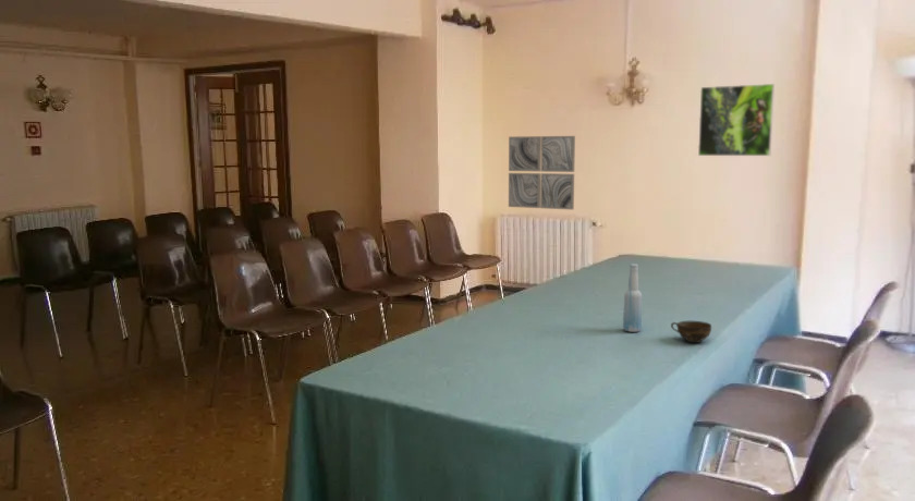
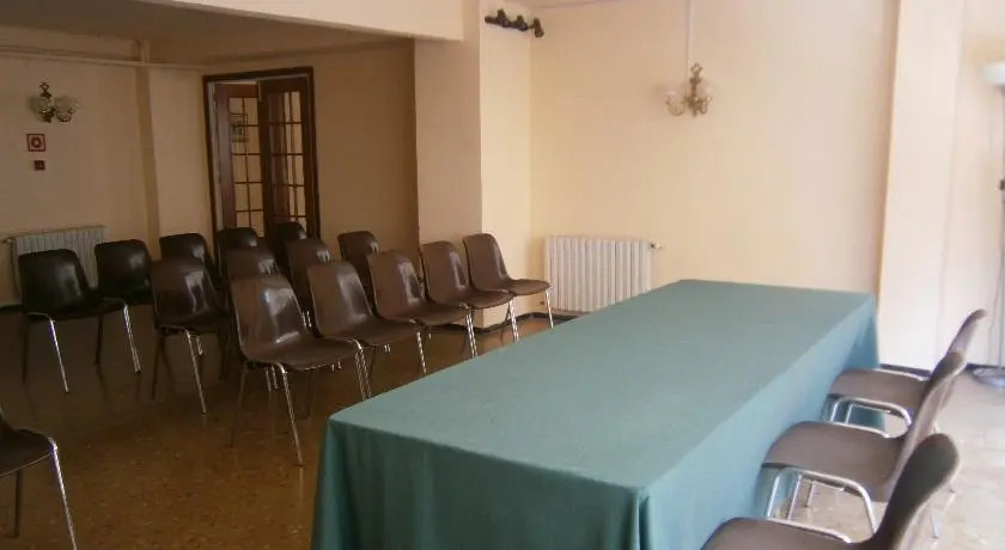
- bottle [622,262,643,333]
- cup [670,320,712,344]
- wall art [508,135,576,210]
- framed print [697,83,776,157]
